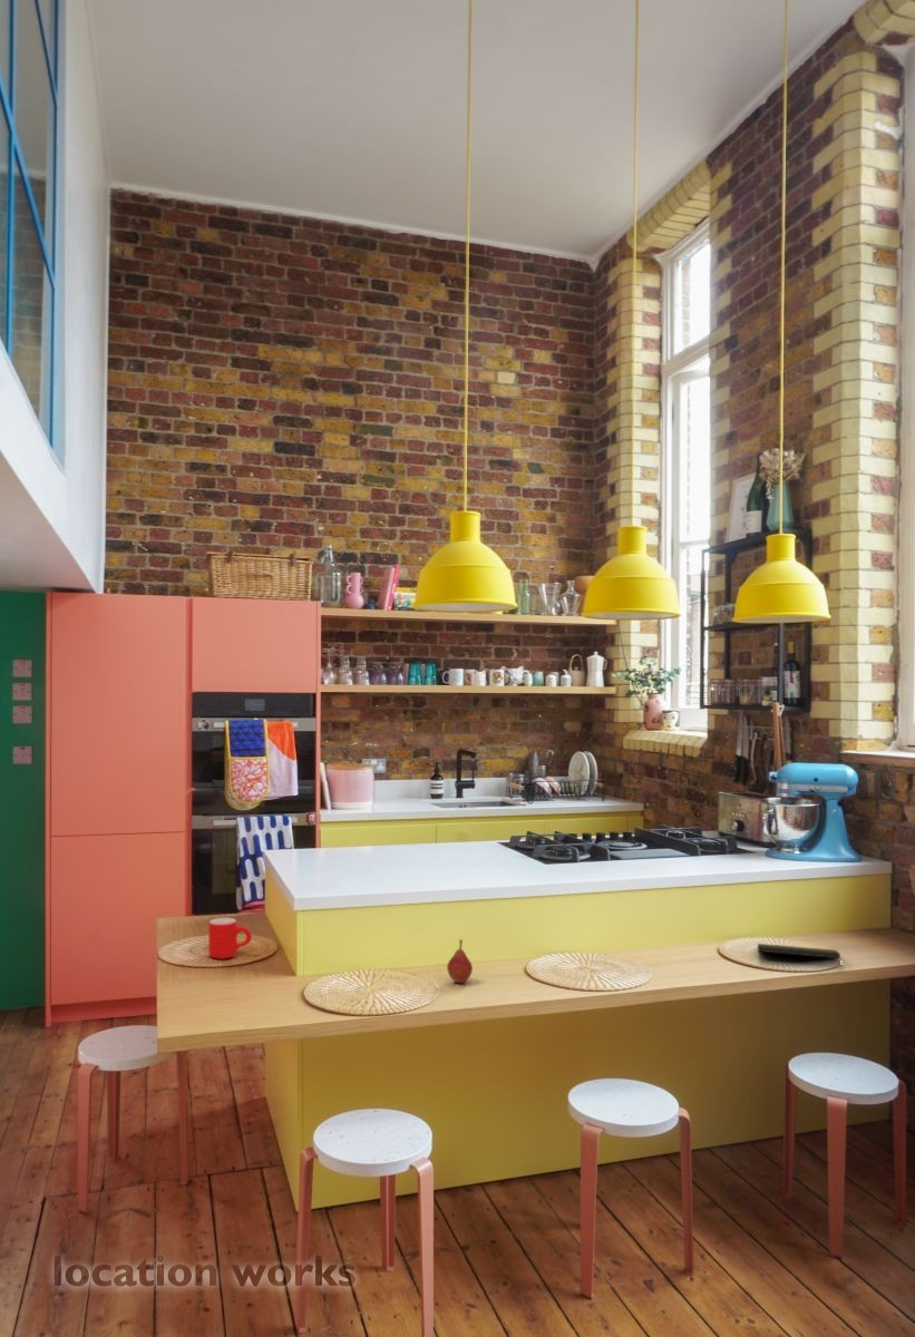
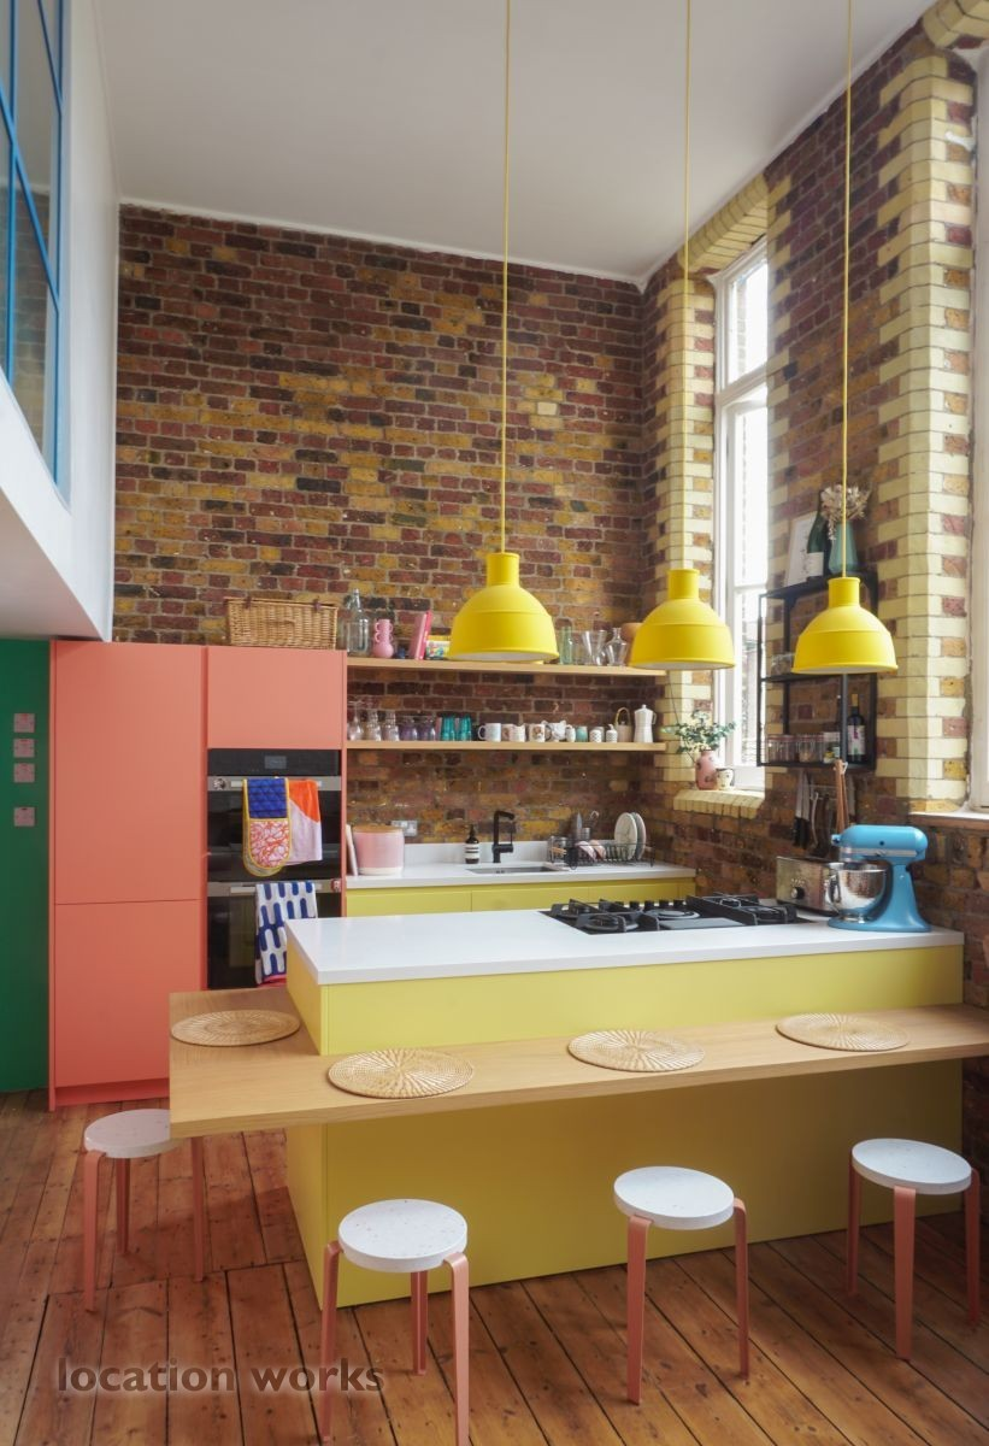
- fruit [446,938,474,984]
- mug [207,917,253,960]
- notepad [757,943,844,969]
